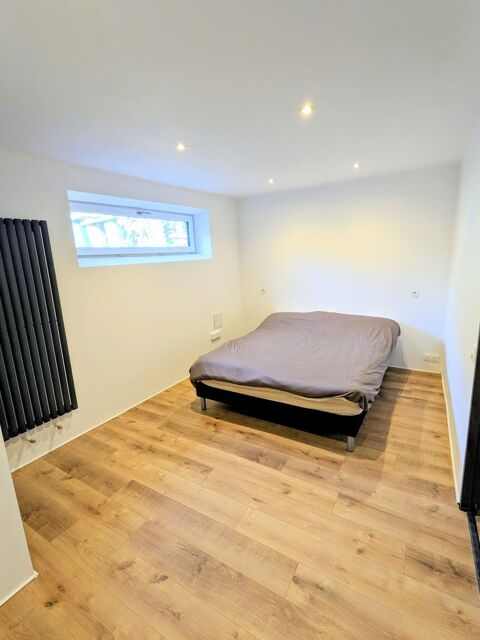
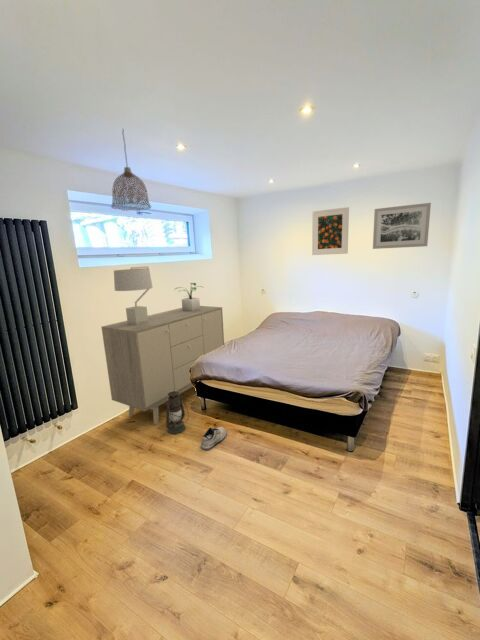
+ table lamp [113,265,154,325]
+ pendant lamp [110,128,152,212]
+ potted plant [173,282,205,311]
+ sideboard [100,305,225,426]
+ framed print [311,206,350,256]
+ shoe [201,426,228,451]
+ lantern [165,391,190,435]
+ wall art [372,202,432,250]
